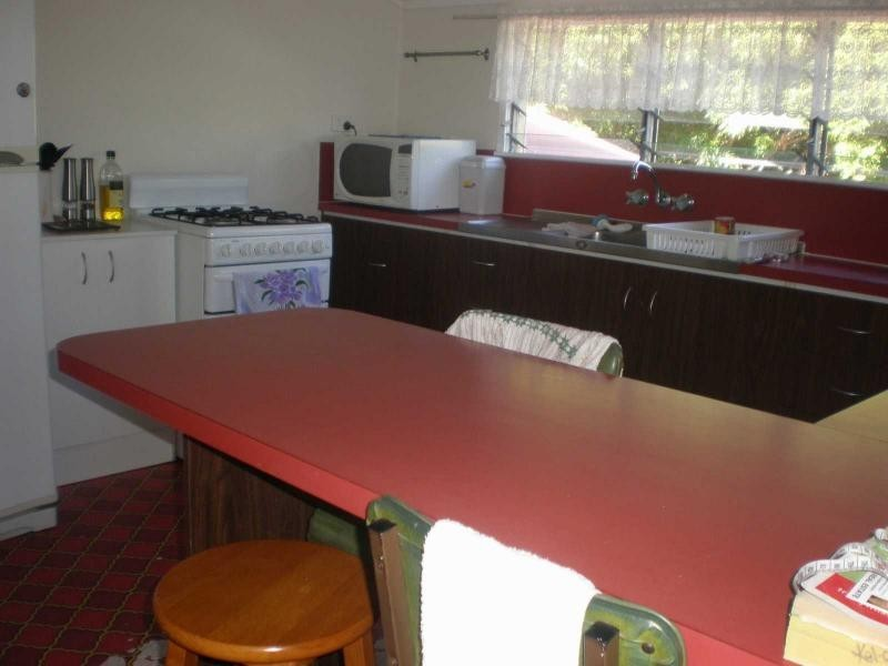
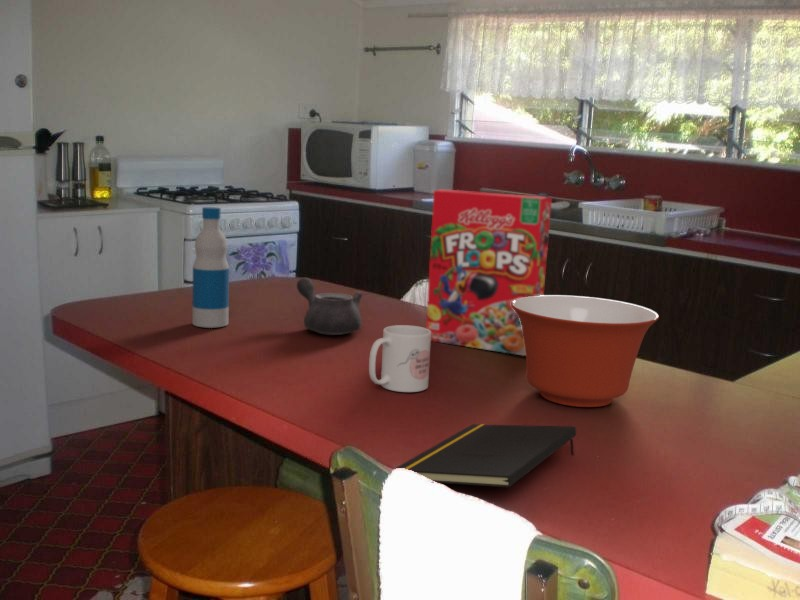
+ bottle [192,206,230,329]
+ teapot [296,277,364,336]
+ mug [368,324,432,393]
+ mixing bowl [511,294,660,408]
+ notepad [394,423,577,488]
+ cereal box [425,188,553,357]
